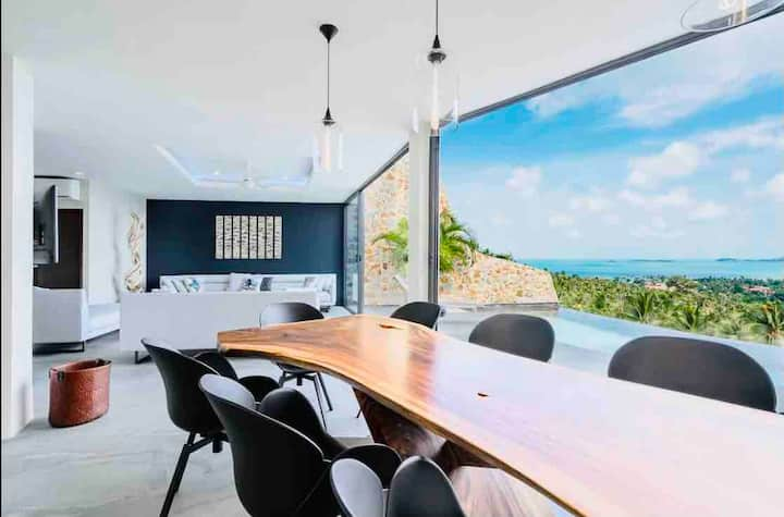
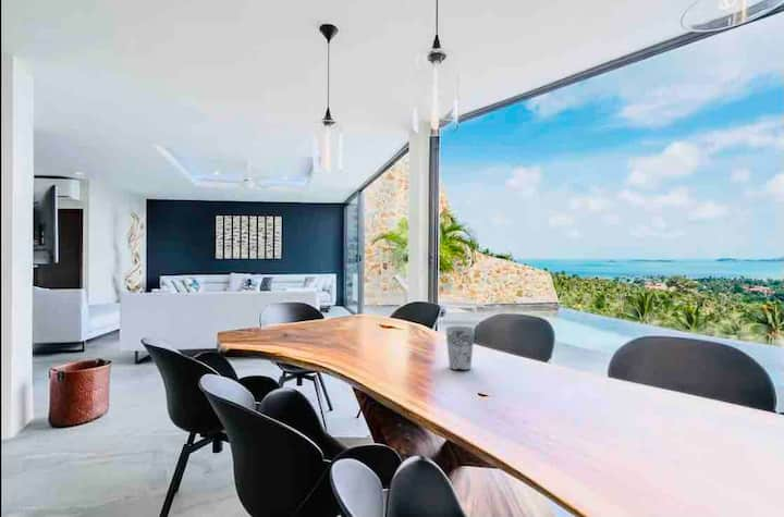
+ cup [444,325,476,371]
